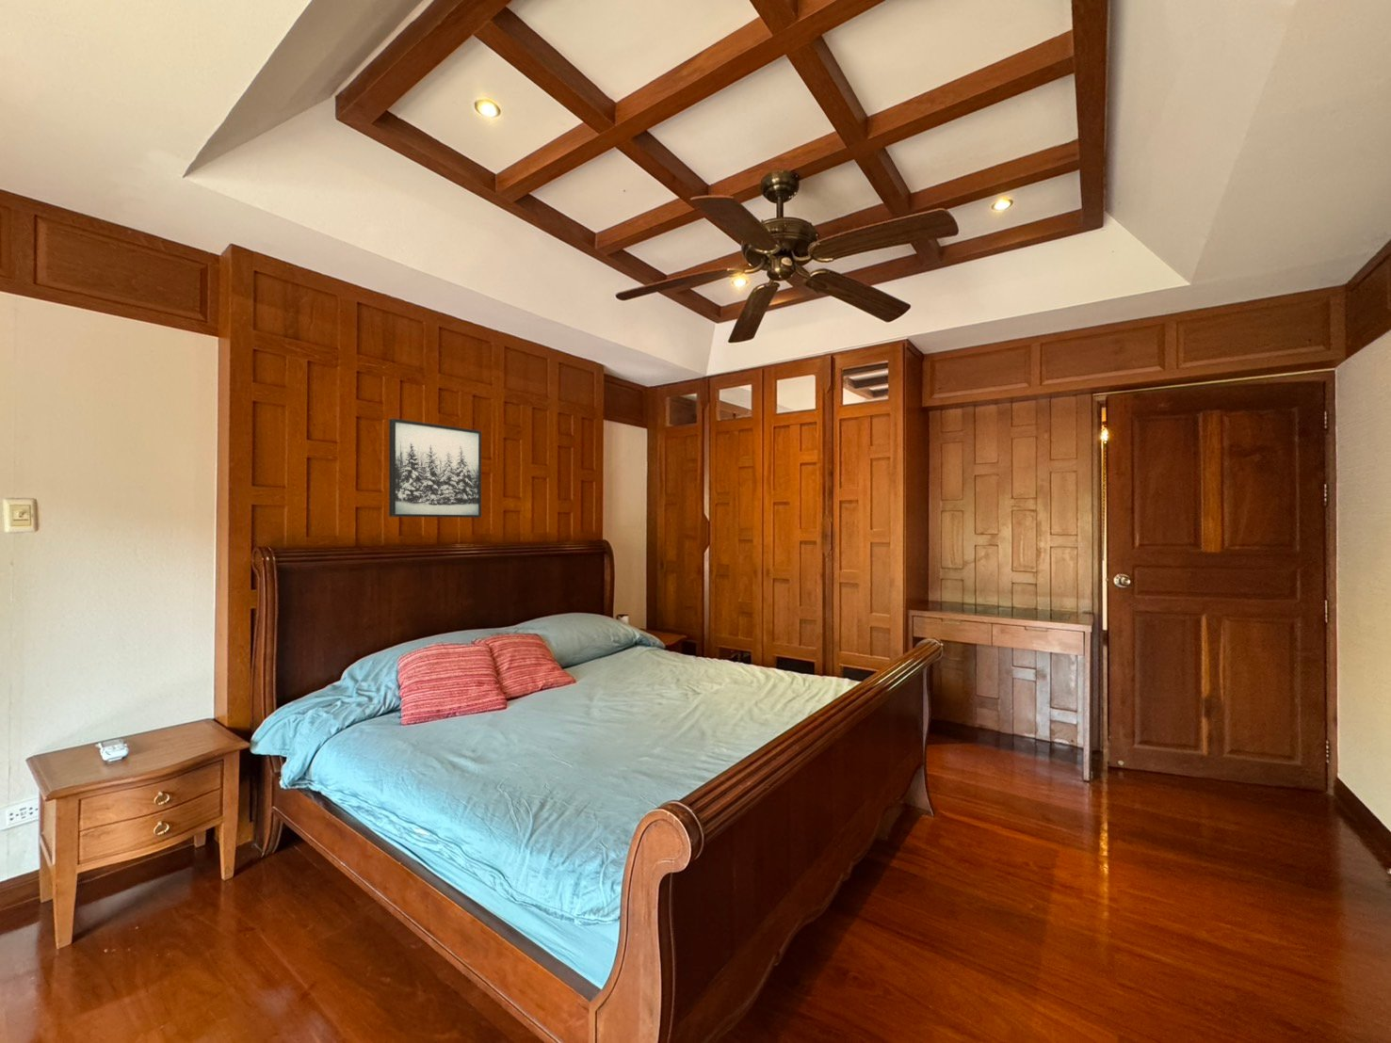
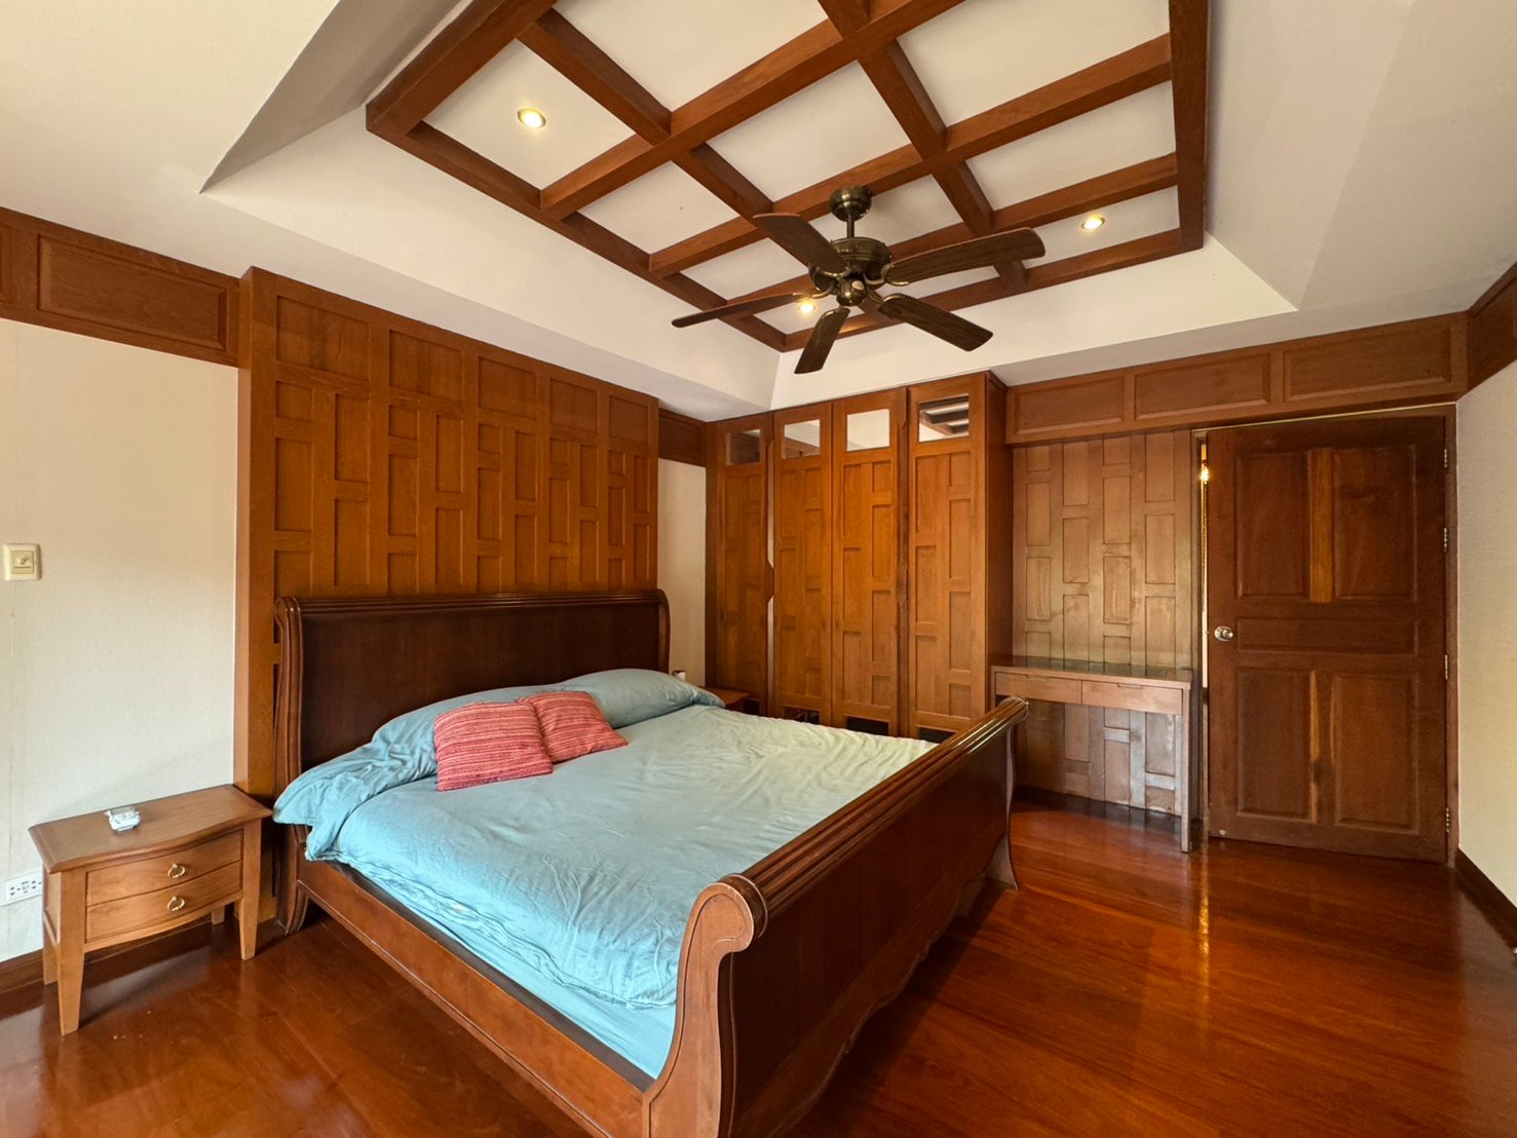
- wall art [388,417,482,518]
